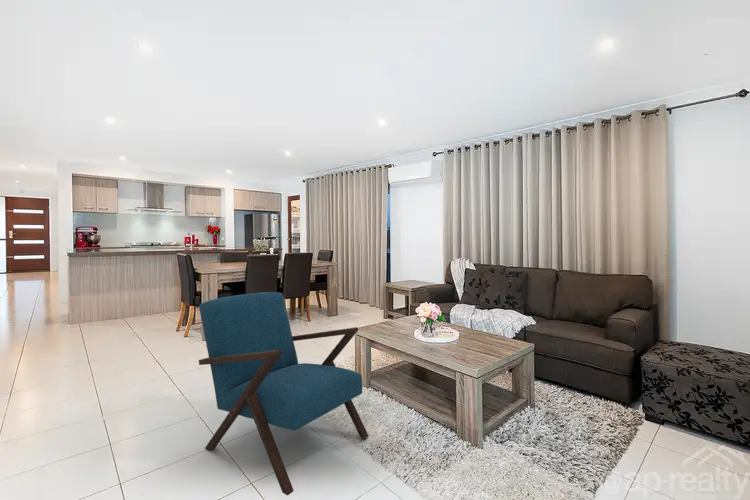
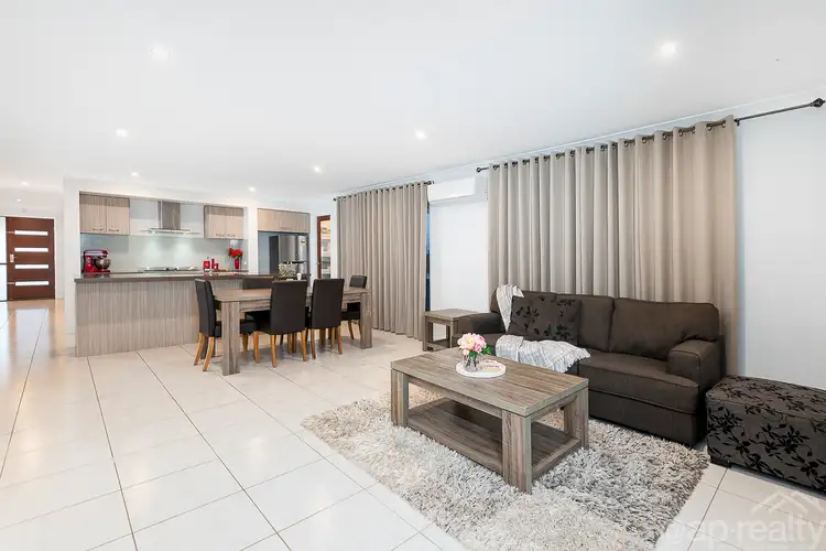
- armchair [198,291,369,496]
